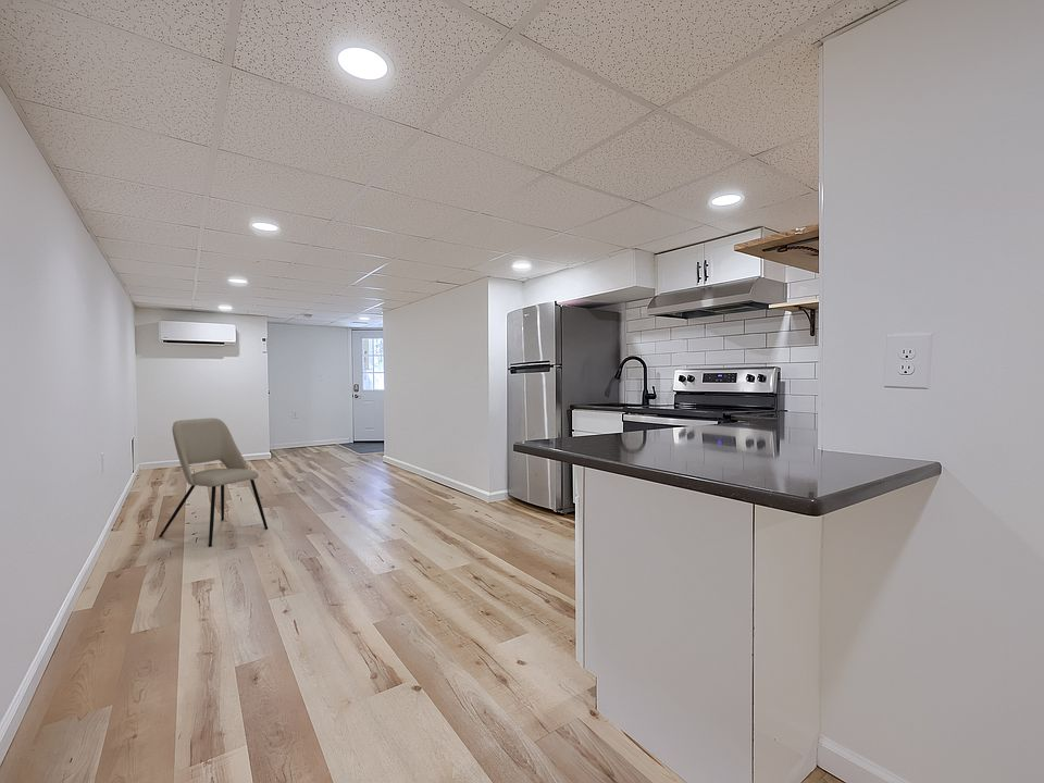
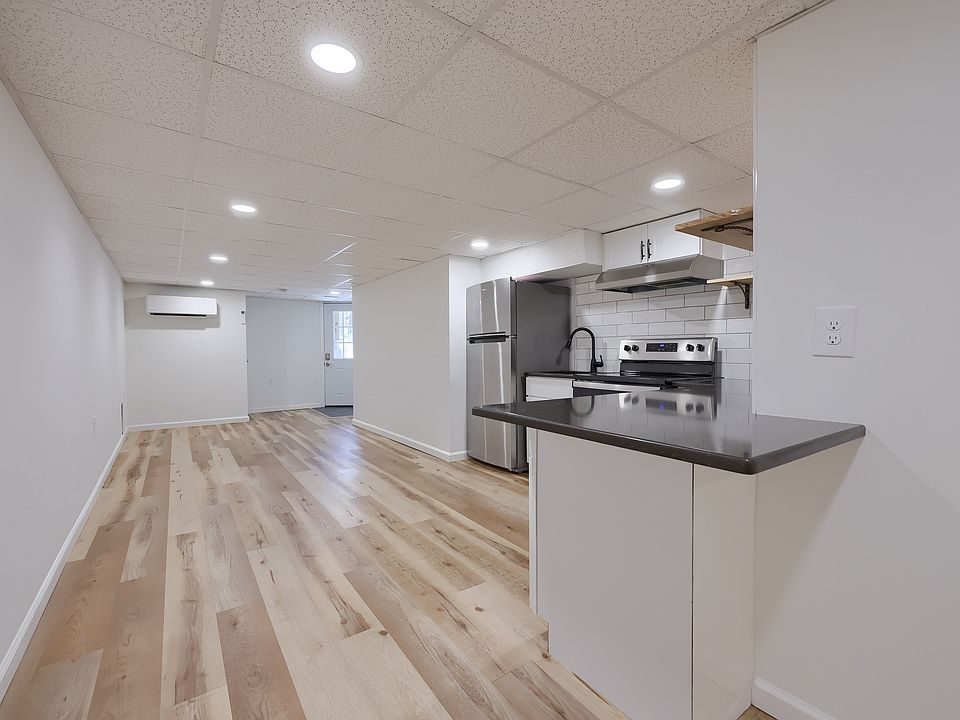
- dining chair [158,418,269,548]
